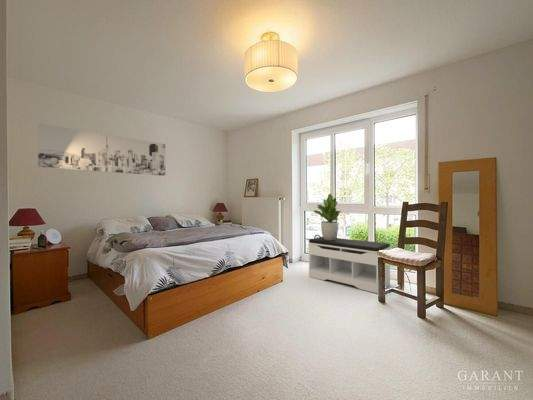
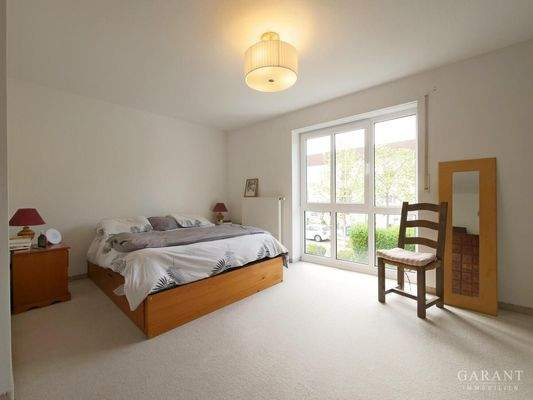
- bench [307,236,391,295]
- potted plant [313,193,342,240]
- wall art [37,123,166,177]
